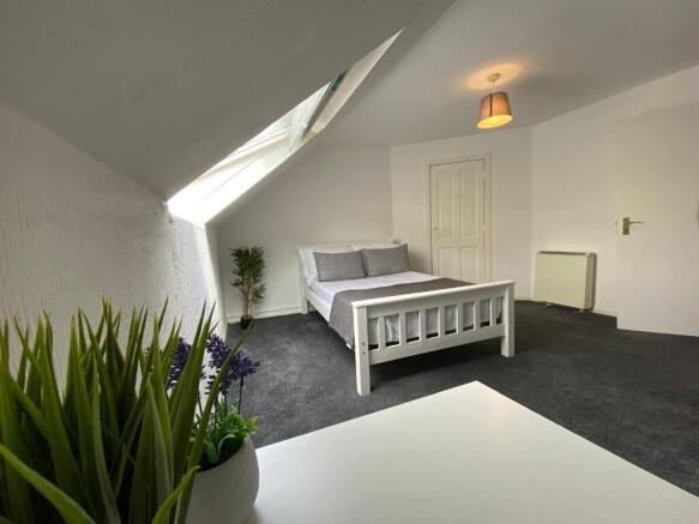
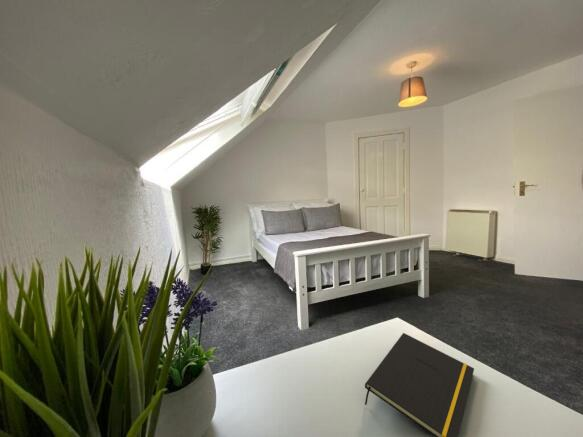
+ notepad [364,332,475,437]
